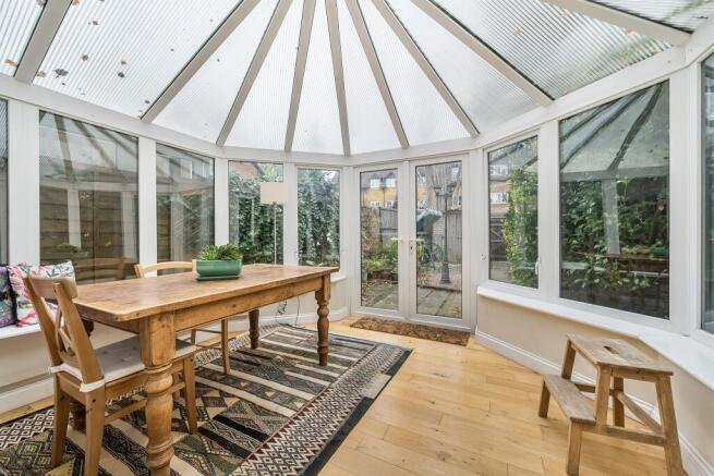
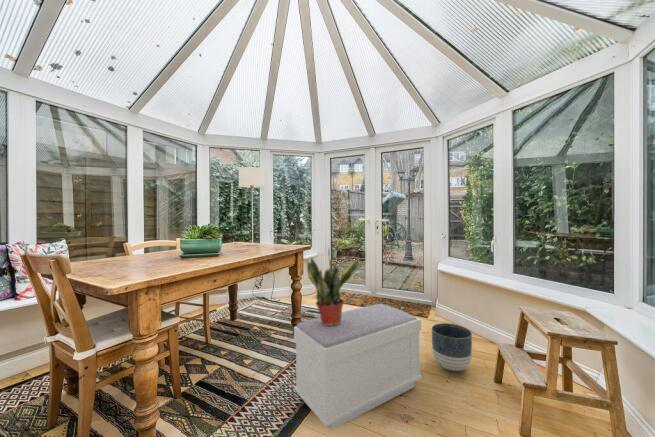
+ planter [431,322,473,372]
+ bench [293,303,423,431]
+ potted plant [306,247,361,325]
